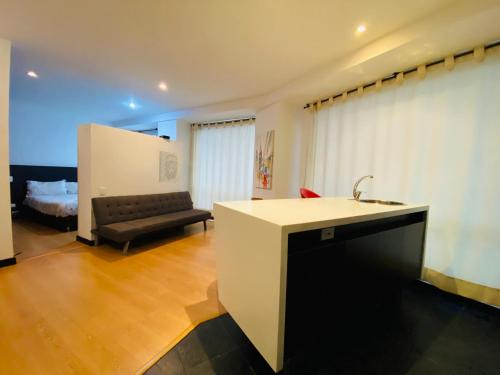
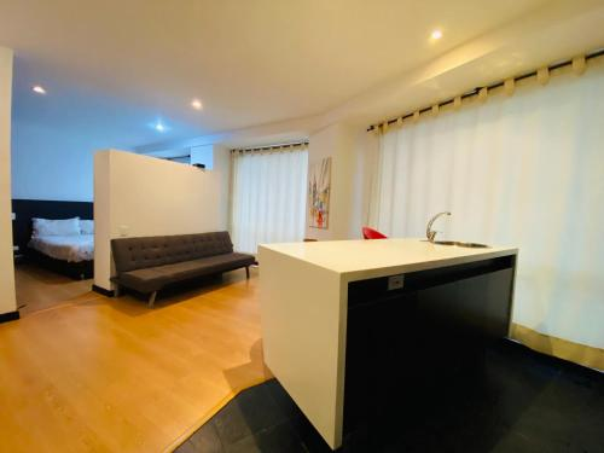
- wall art [158,150,182,183]
